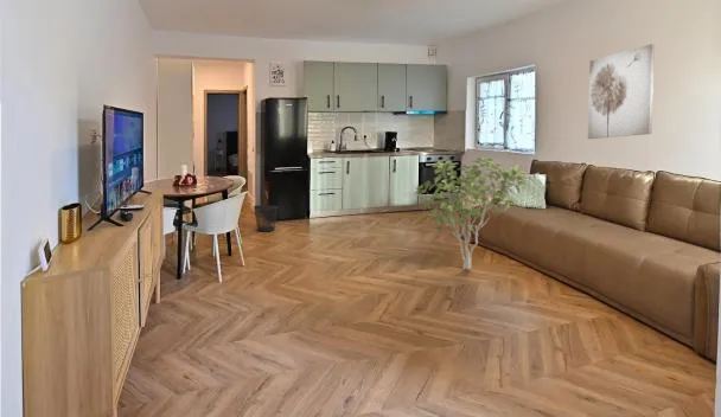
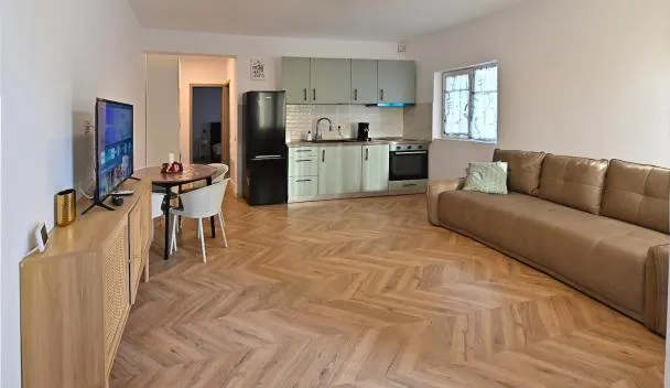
- shrub [414,156,529,270]
- wastebasket [253,204,279,232]
- wall art [587,43,656,140]
